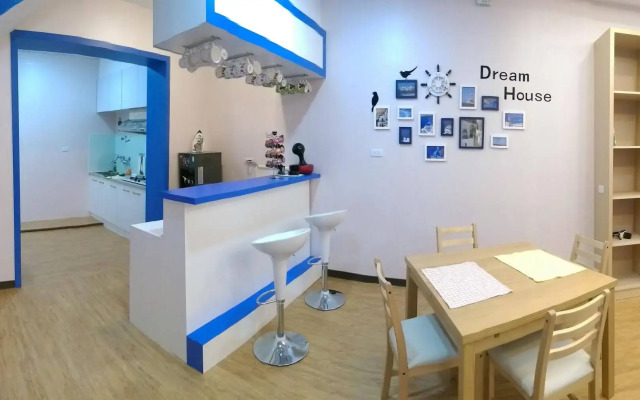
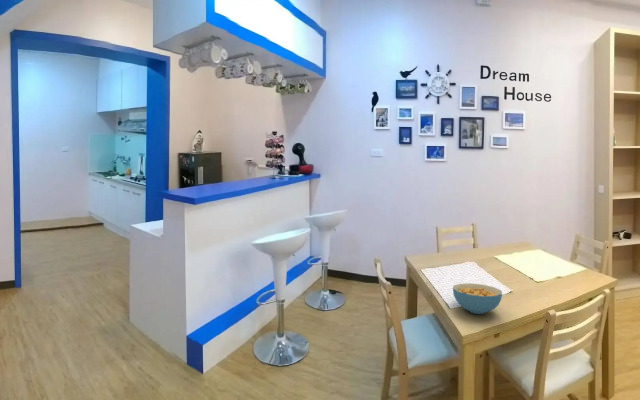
+ cereal bowl [452,282,503,315]
